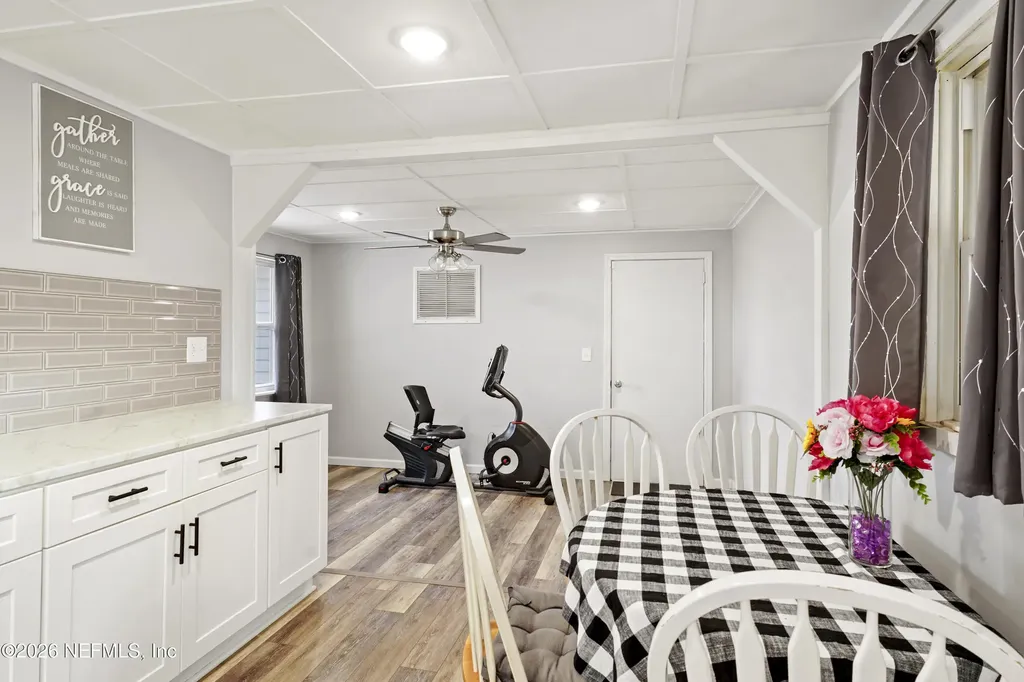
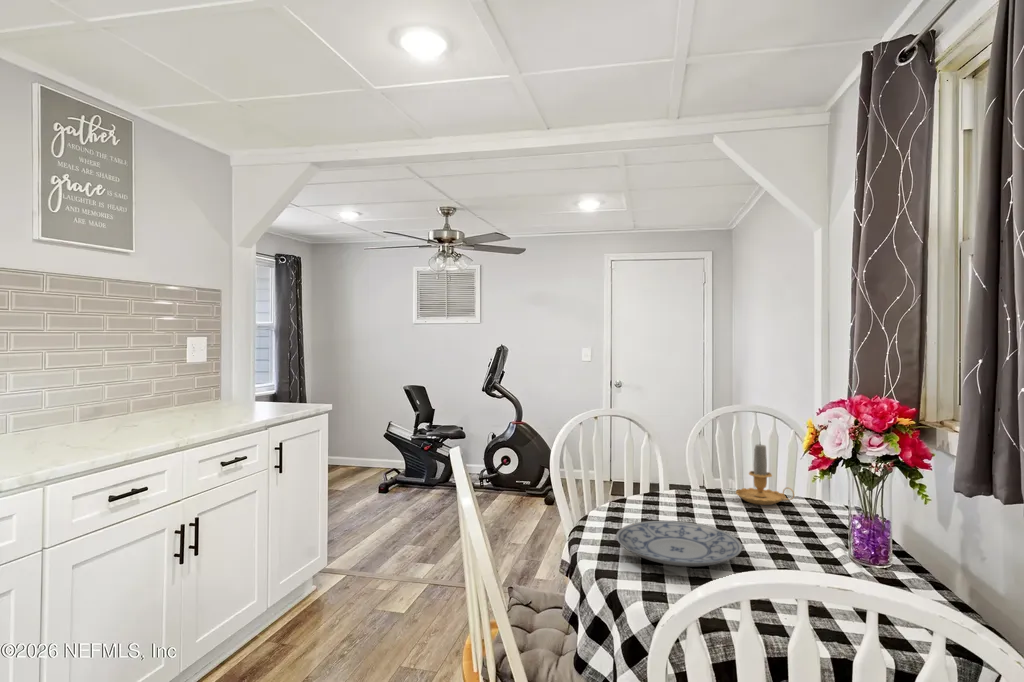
+ plate [615,520,744,567]
+ candle [735,441,795,506]
